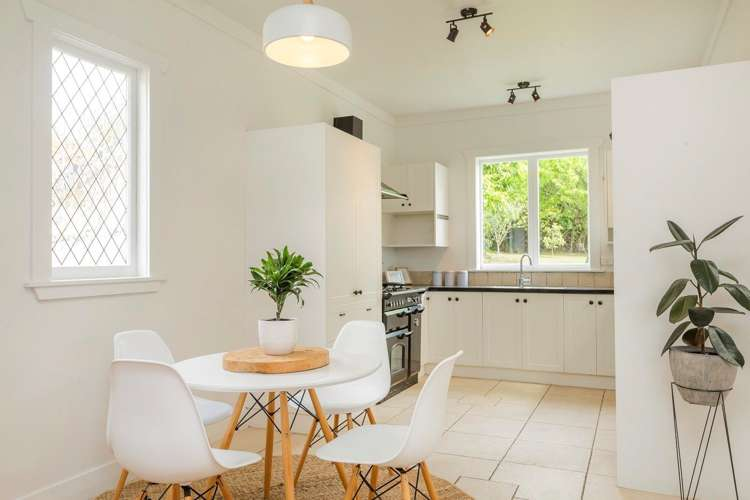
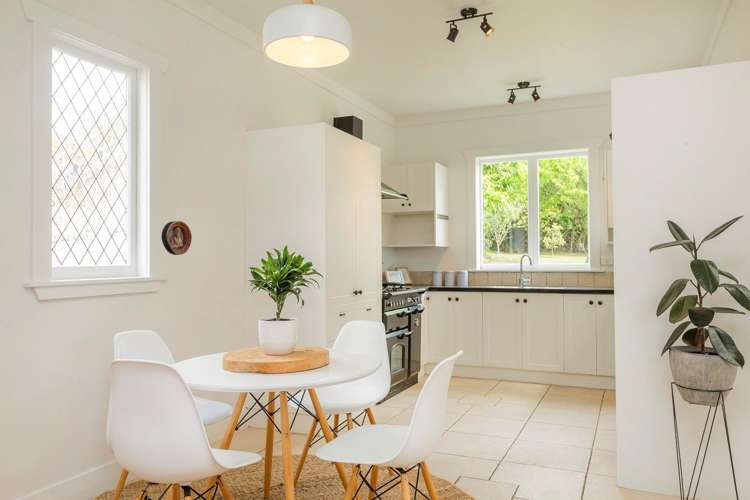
+ relief medallion [161,220,193,256]
